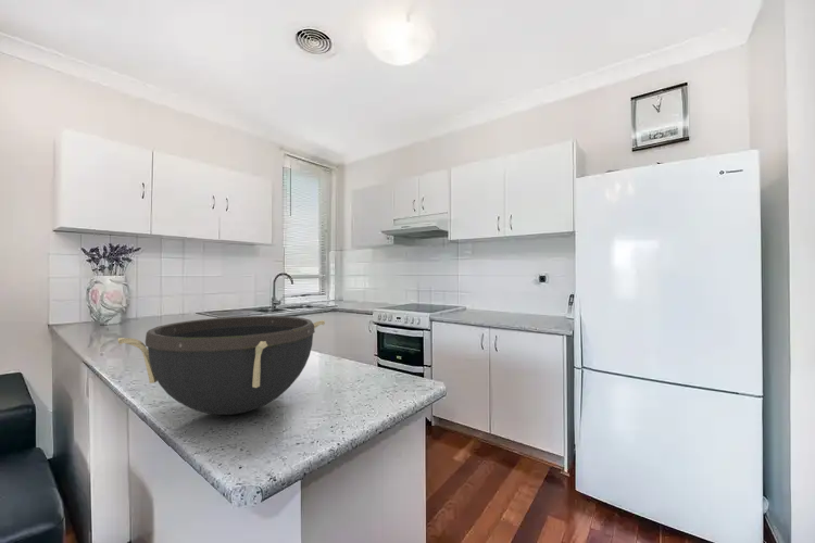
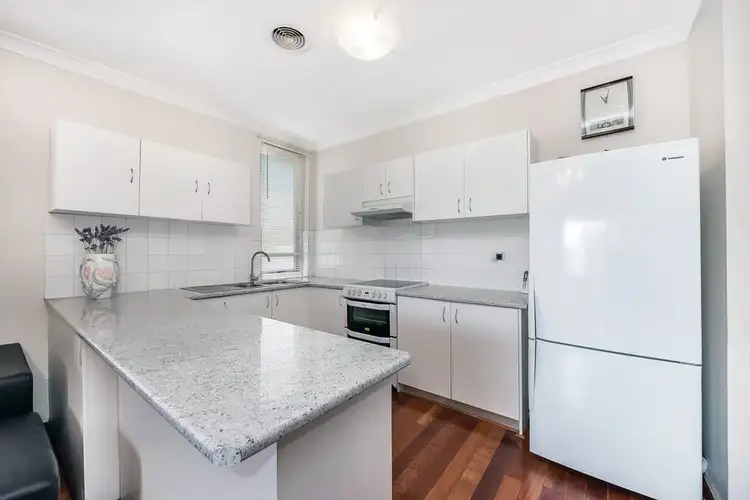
- bowl [116,315,326,416]
